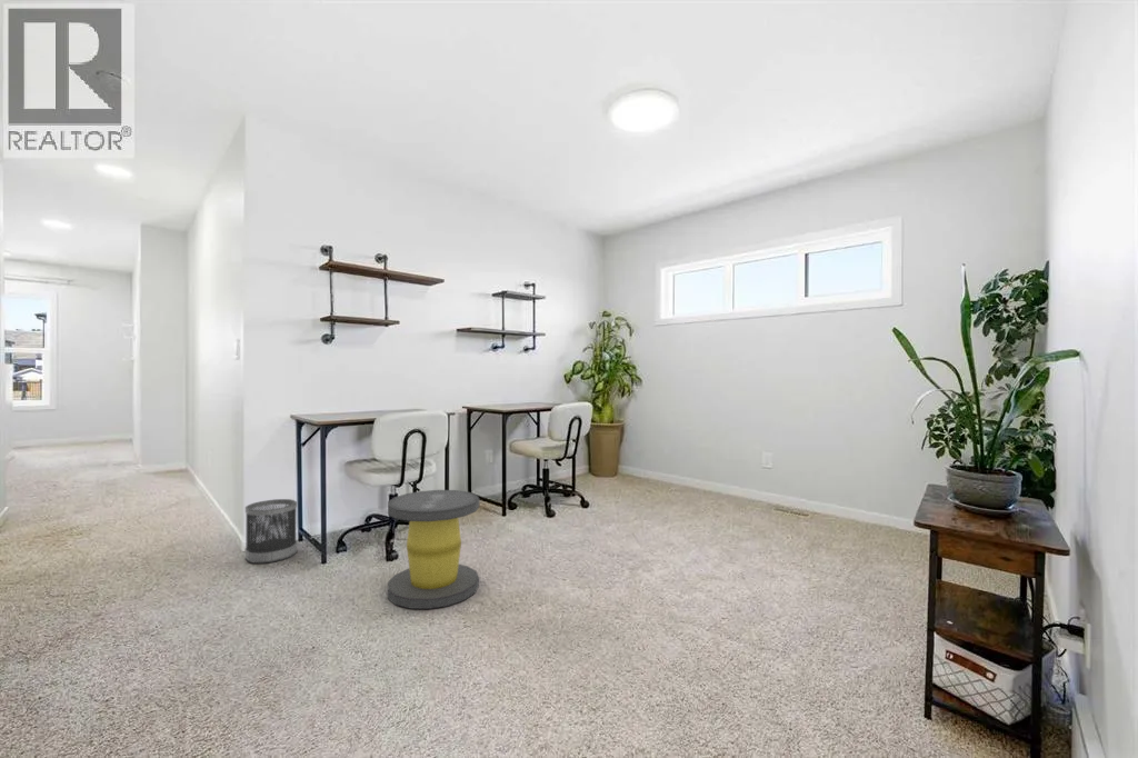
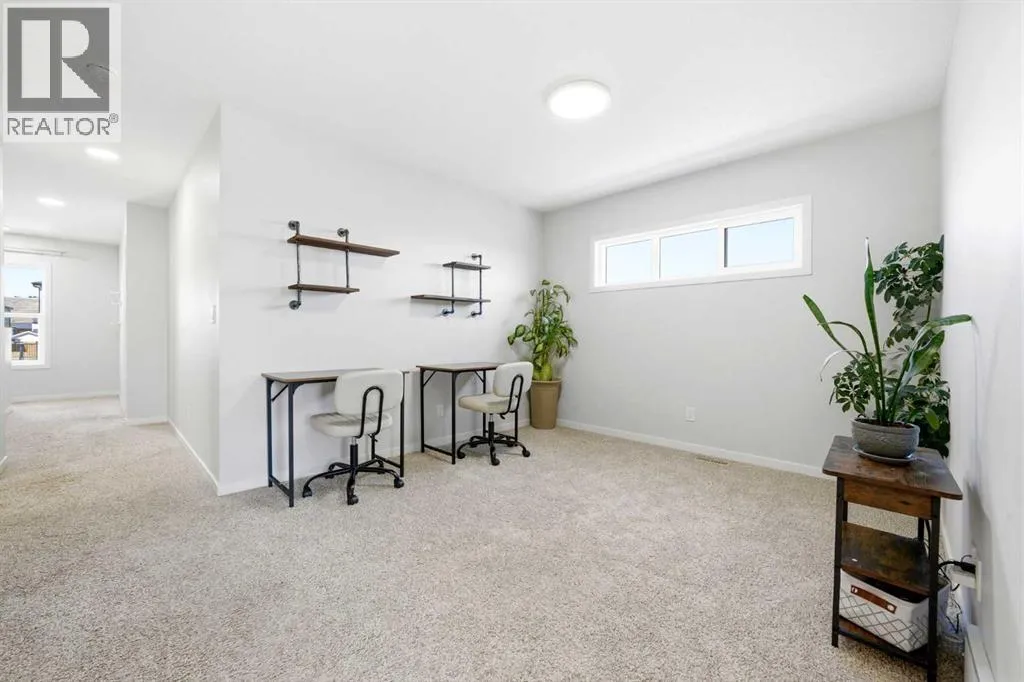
- stool [387,489,480,610]
- wastebasket [244,498,298,565]
